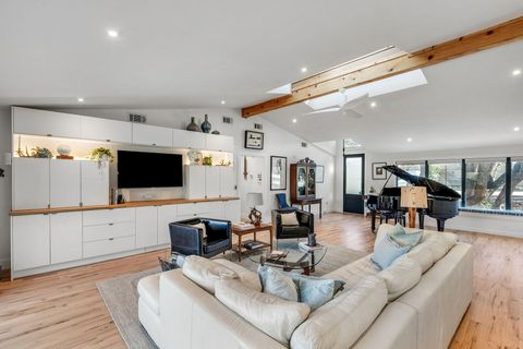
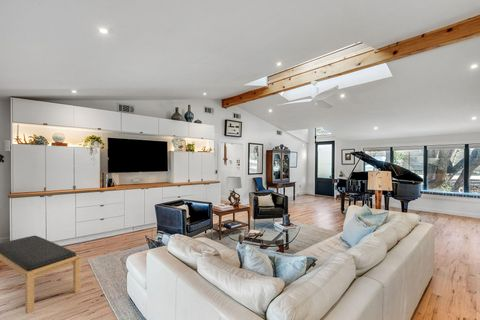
+ bench [0,235,82,315]
